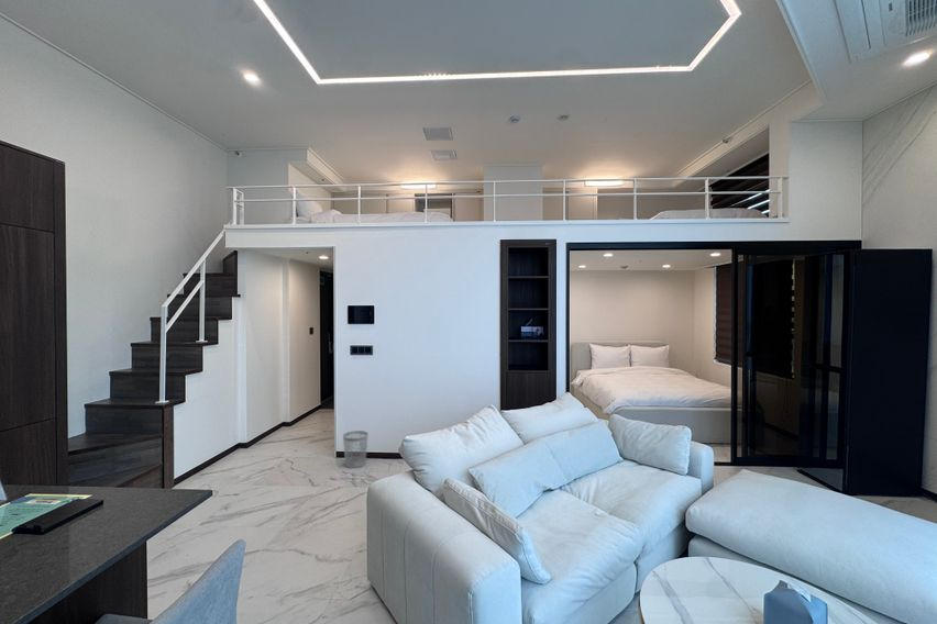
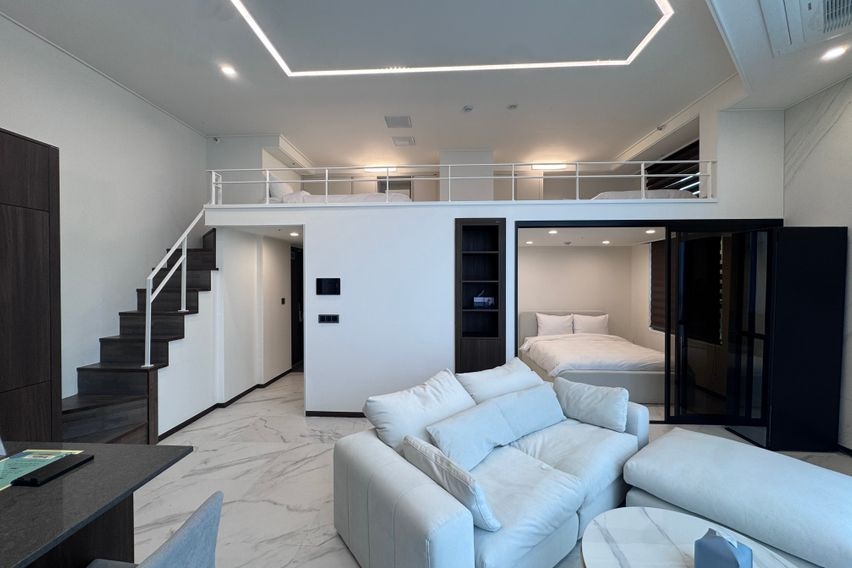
- wastebasket [342,430,370,469]
